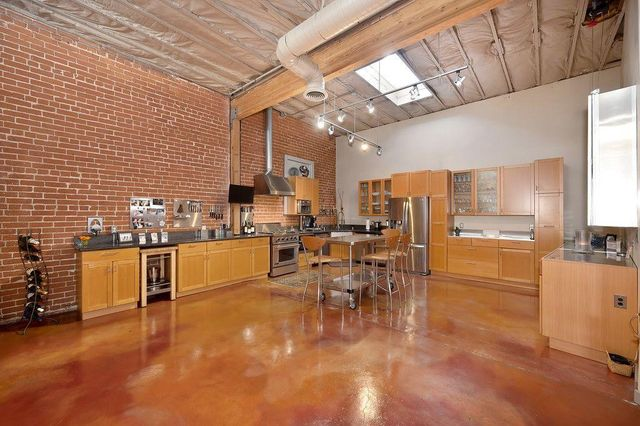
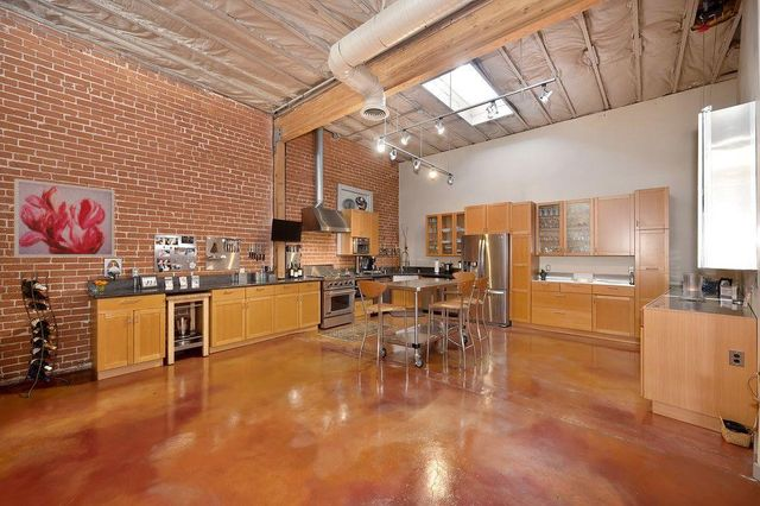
+ wall art [13,177,116,259]
